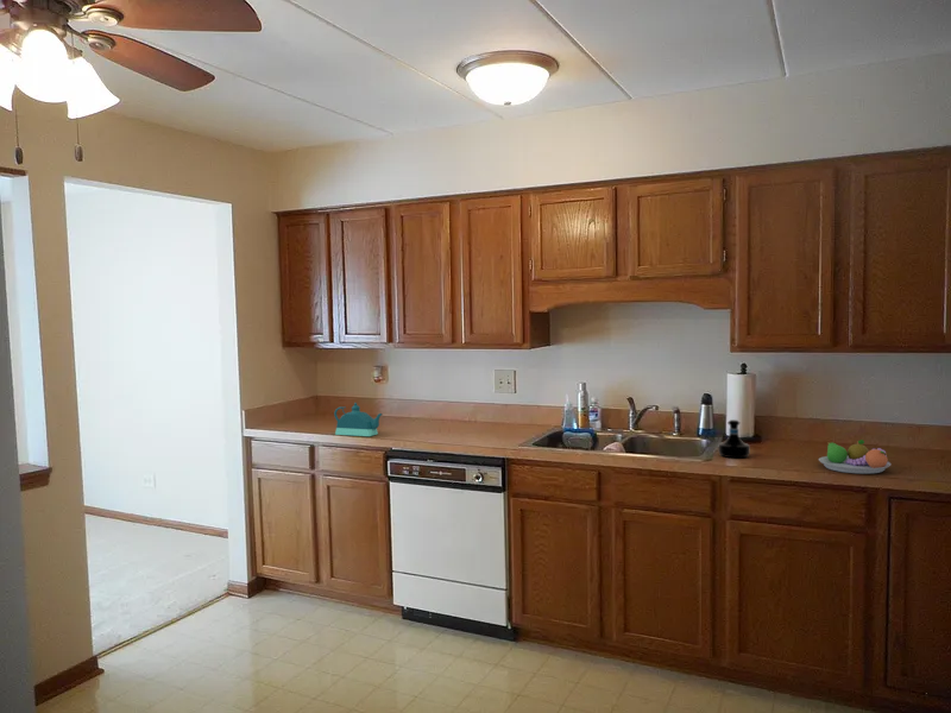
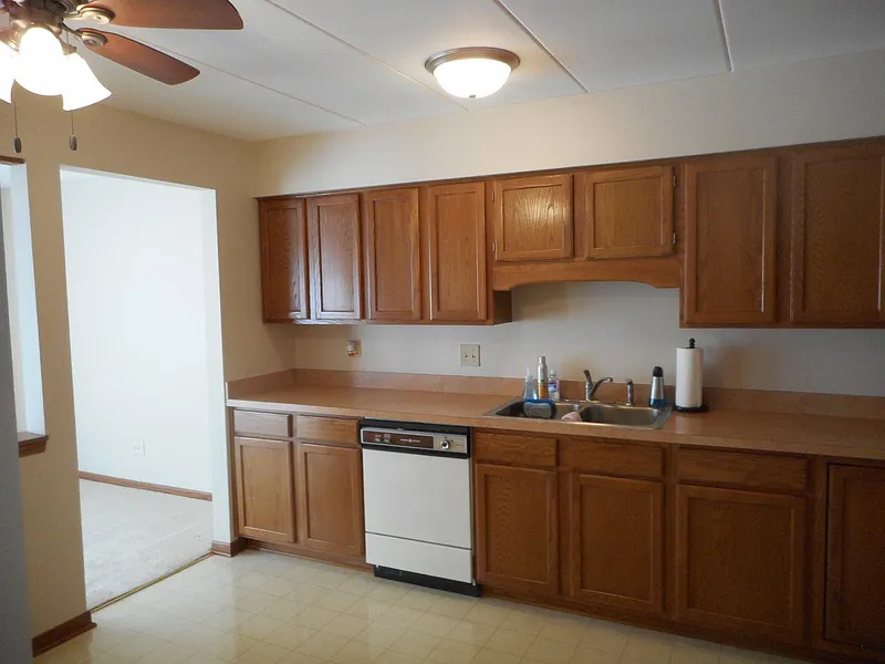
- fruit bowl [818,438,892,475]
- tequila bottle [718,418,750,459]
- teapot [333,402,383,437]
